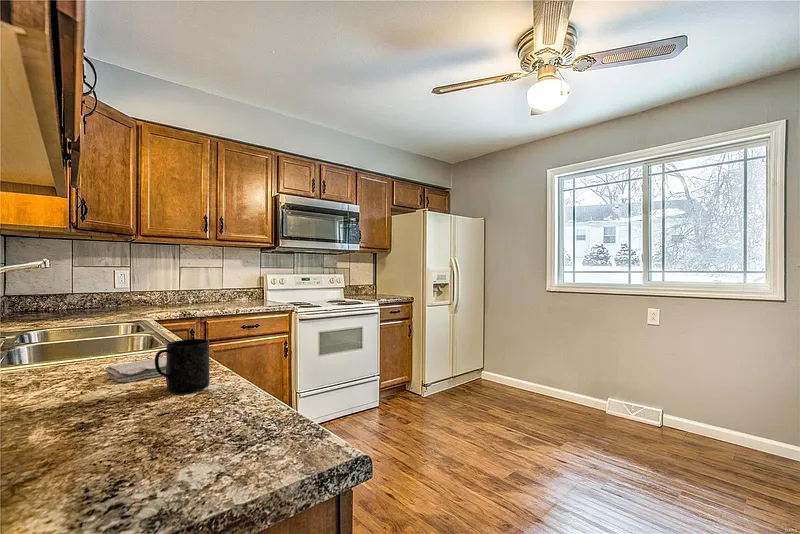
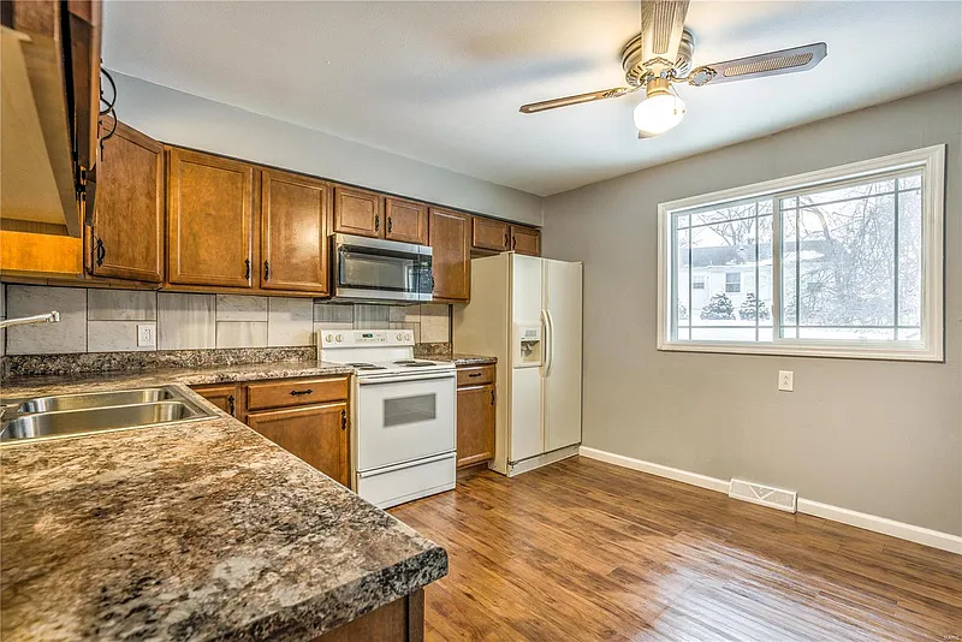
- washcloth [104,356,166,384]
- mug [154,338,210,395]
